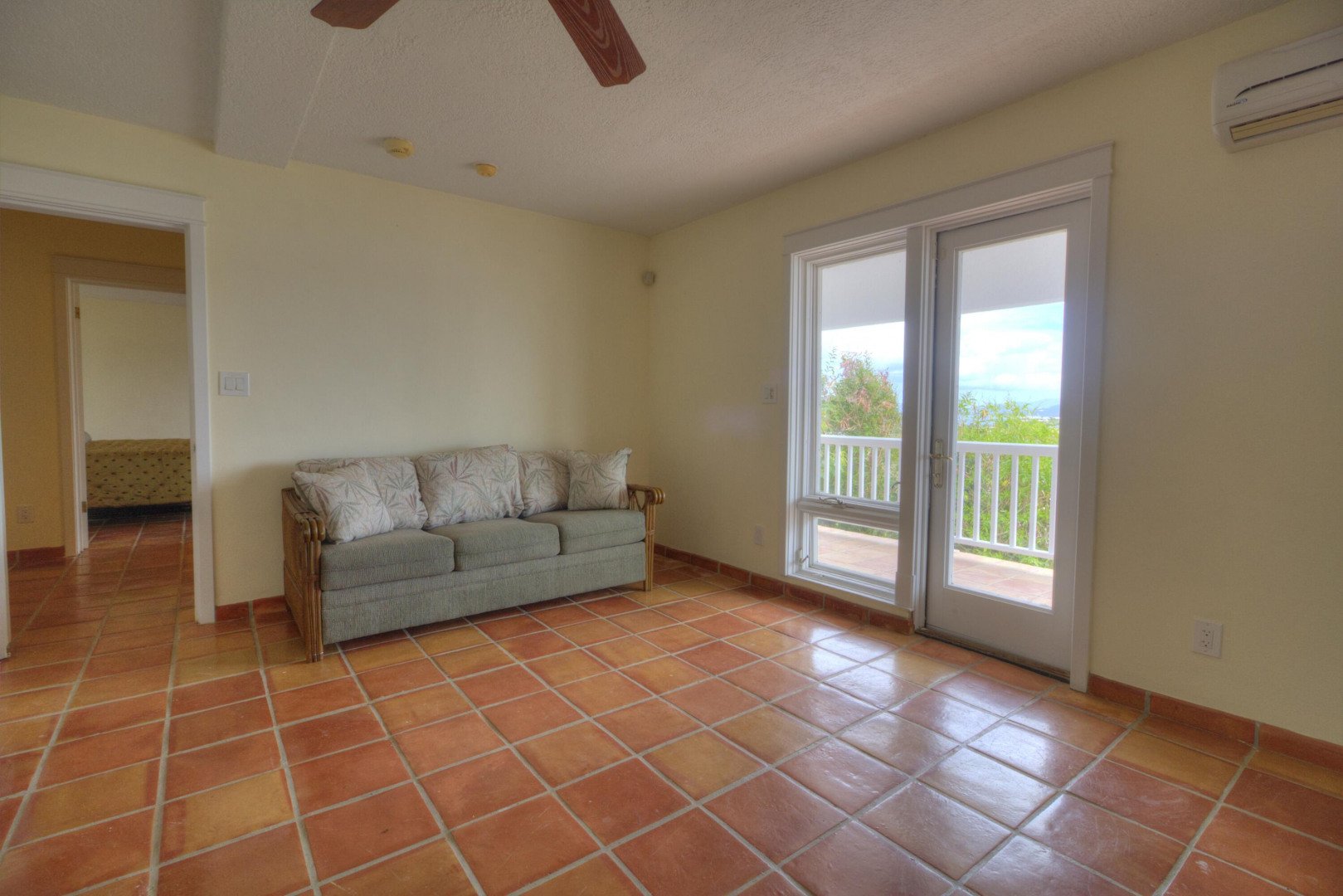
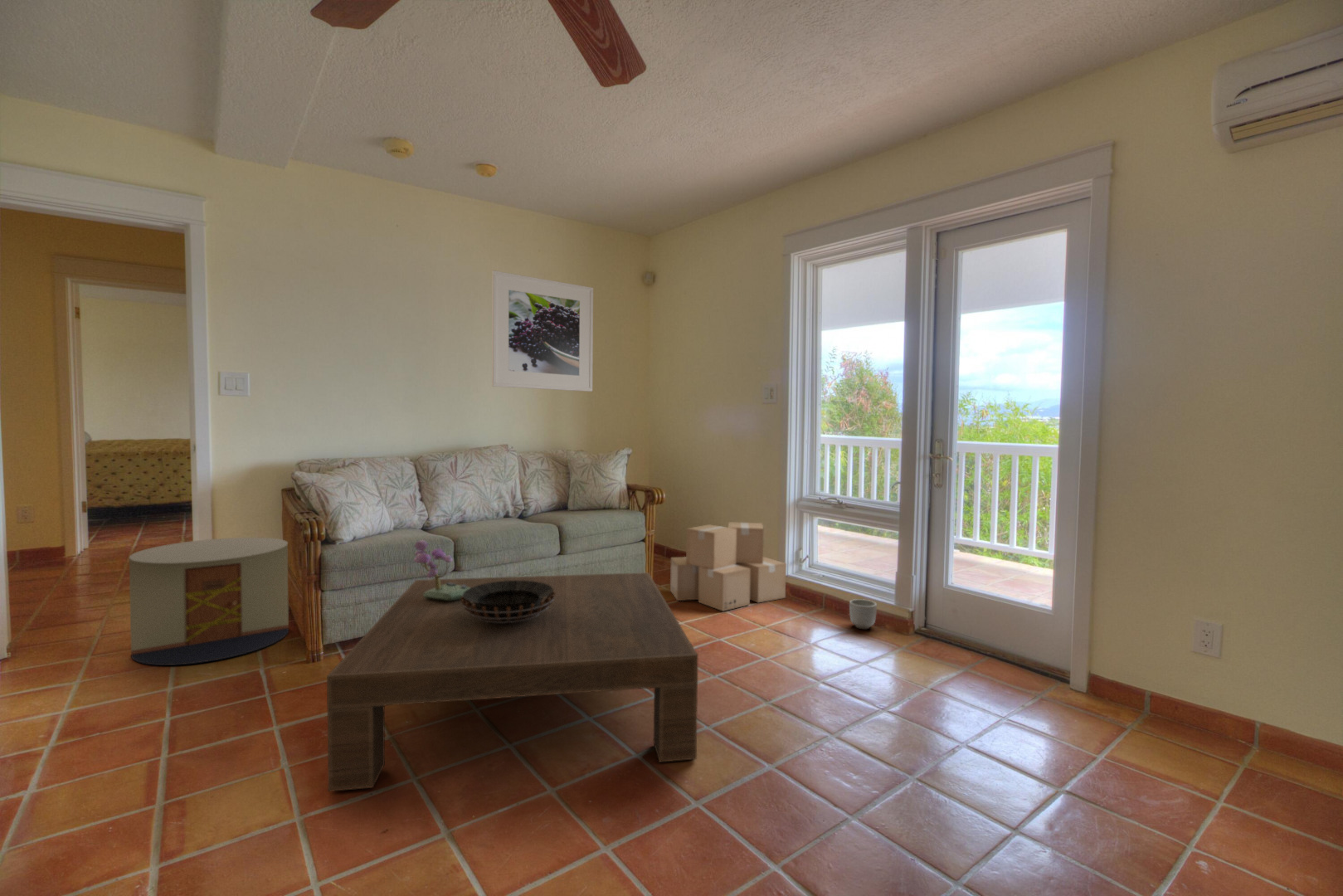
+ flowering plant [413,539,470,601]
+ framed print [491,270,594,392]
+ side table [129,537,290,666]
+ coffee table [326,572,698,792]
+ decorative bowl [460,581,555,623]
+ planter [849,598,878,630]
+ cardboard box [669,521,787,612]
